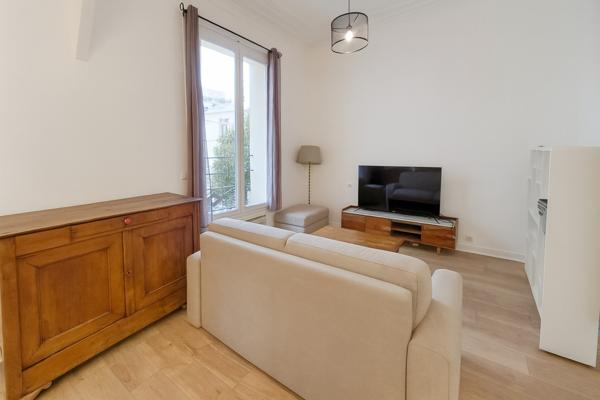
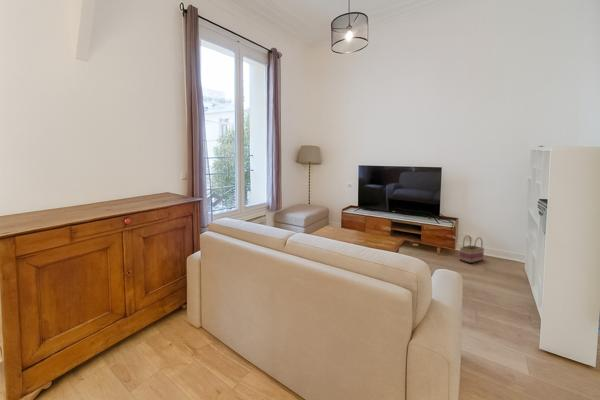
+ basket [459,234,485,264]
